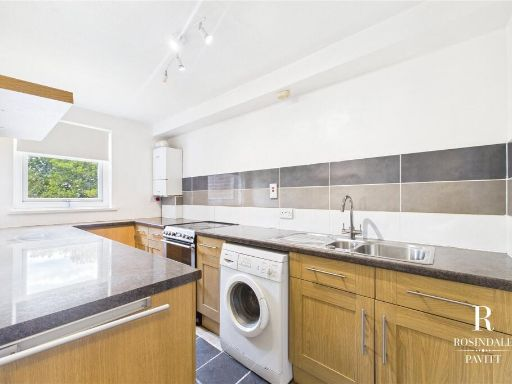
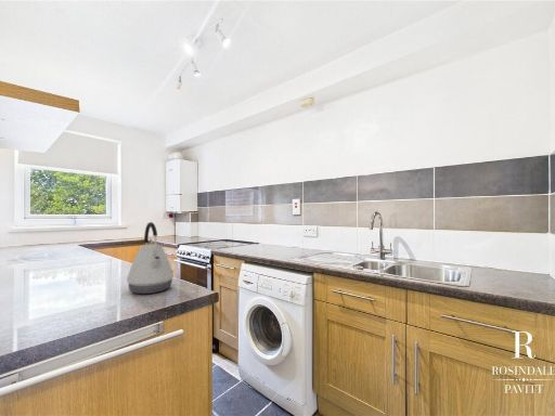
+ kettle [126,221,175,295]
